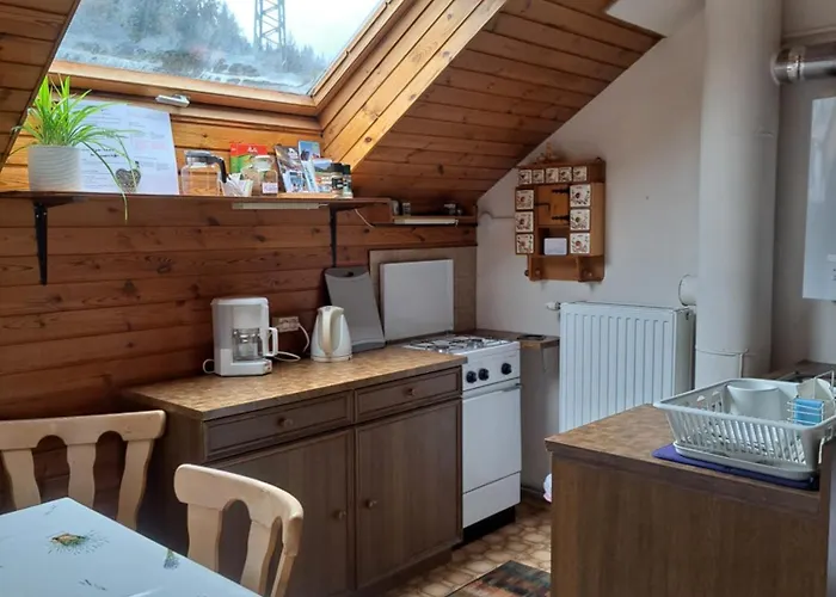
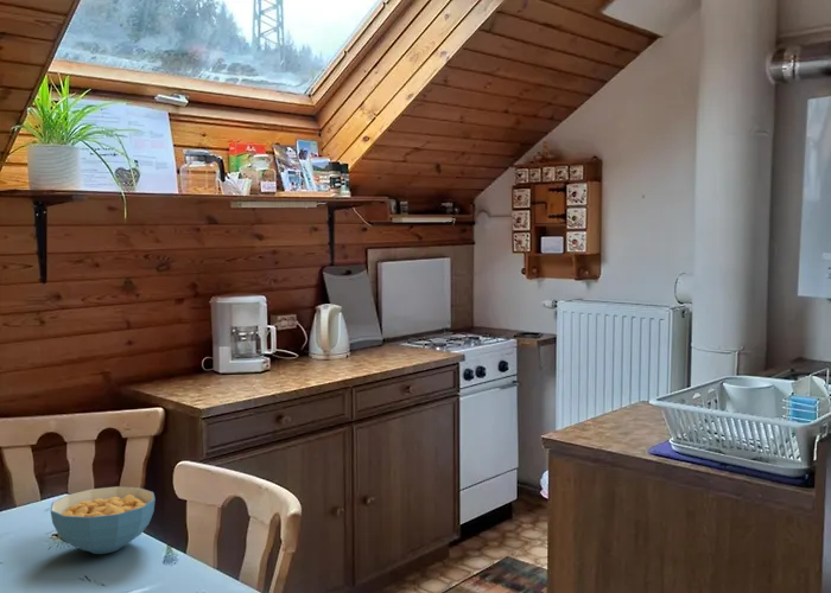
+ cereal bowl [50,485,157,555]
